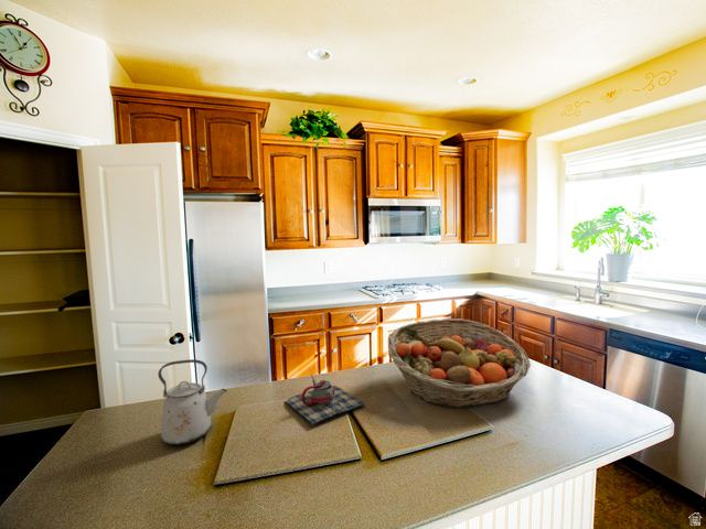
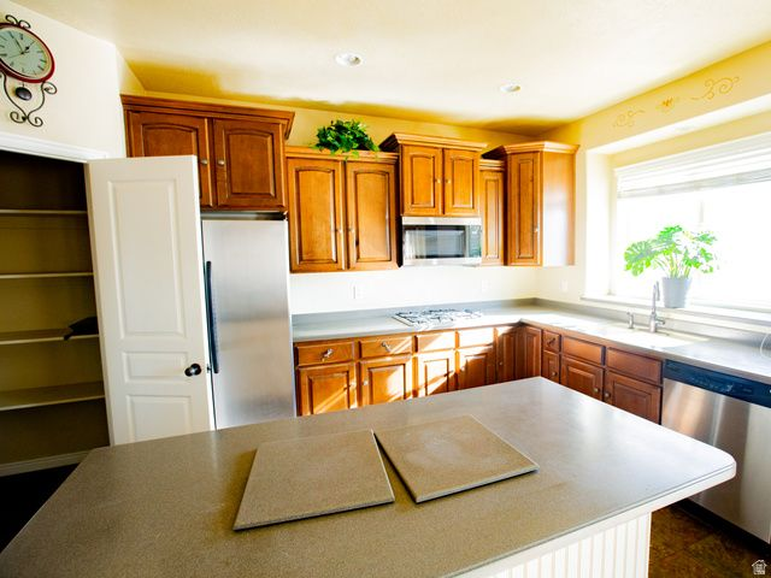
- fruit basket [387,317,532,409]
- kettle [157,358,228,445]
- teapot [284,374,366,427]
